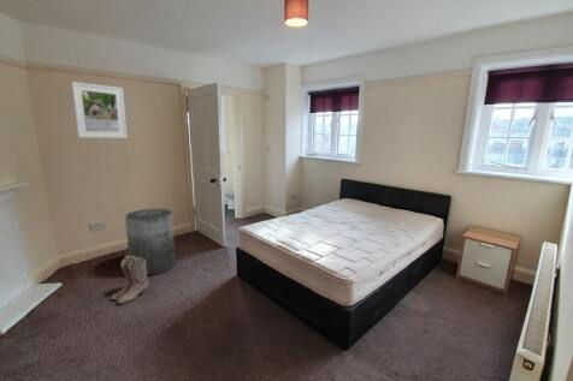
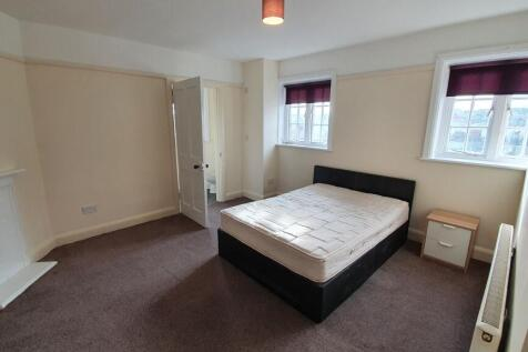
- boots [110,255,150,305]
- trash can [124,207,177,276]
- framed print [70,81,129,139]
